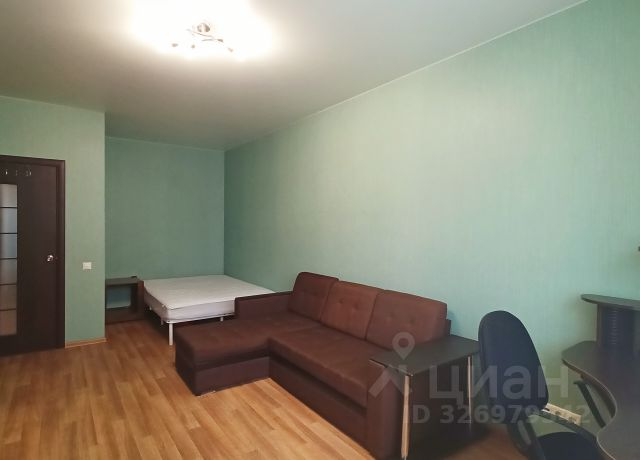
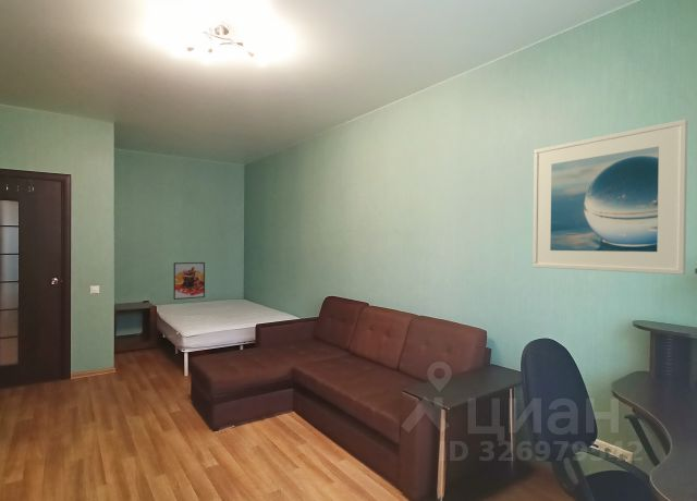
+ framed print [173,261,206,301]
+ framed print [531,118,689,276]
